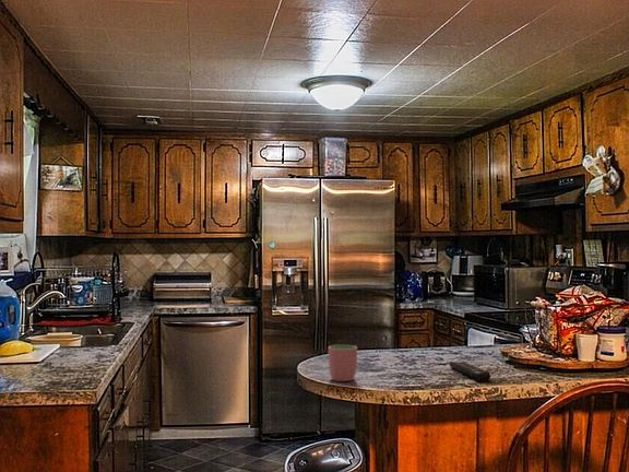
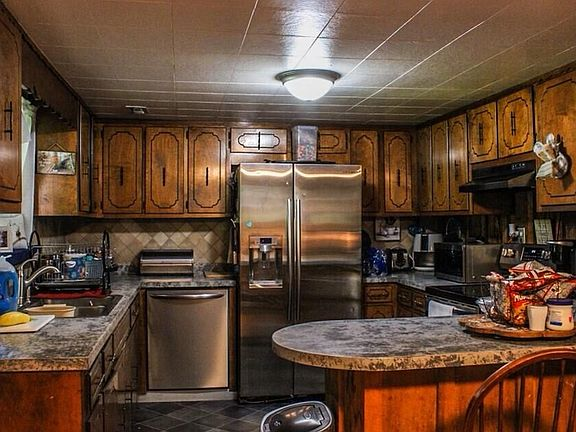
- cup [328,344,358,382]
- remote control [449,361,491,382]
